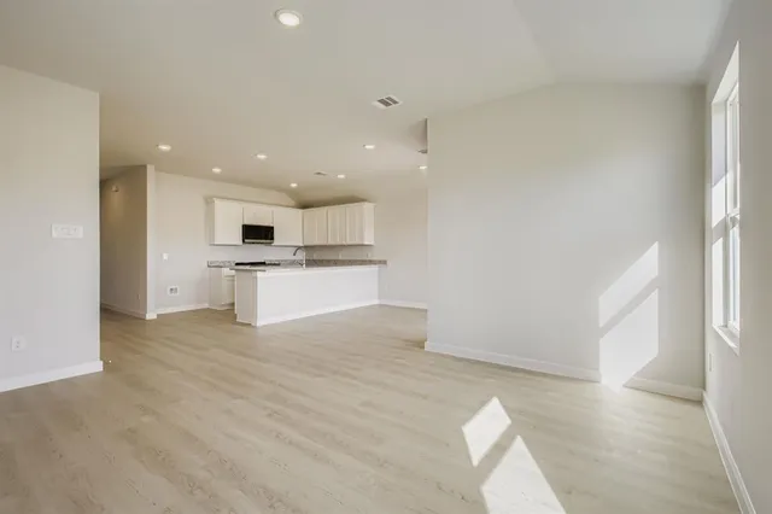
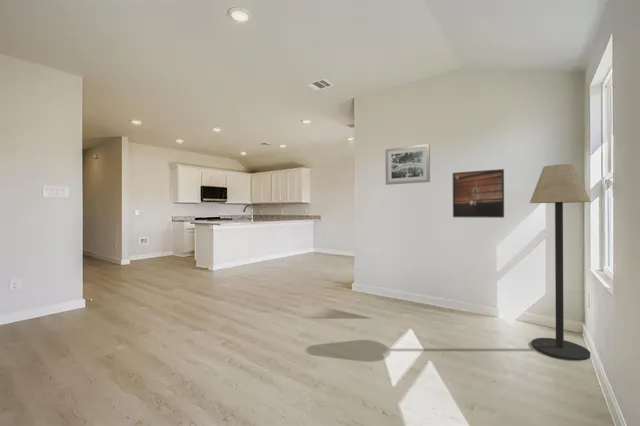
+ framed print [452,168,505,219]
+ floor lamp [529,163,592,362]
+ wall art [384,143,431,186]
